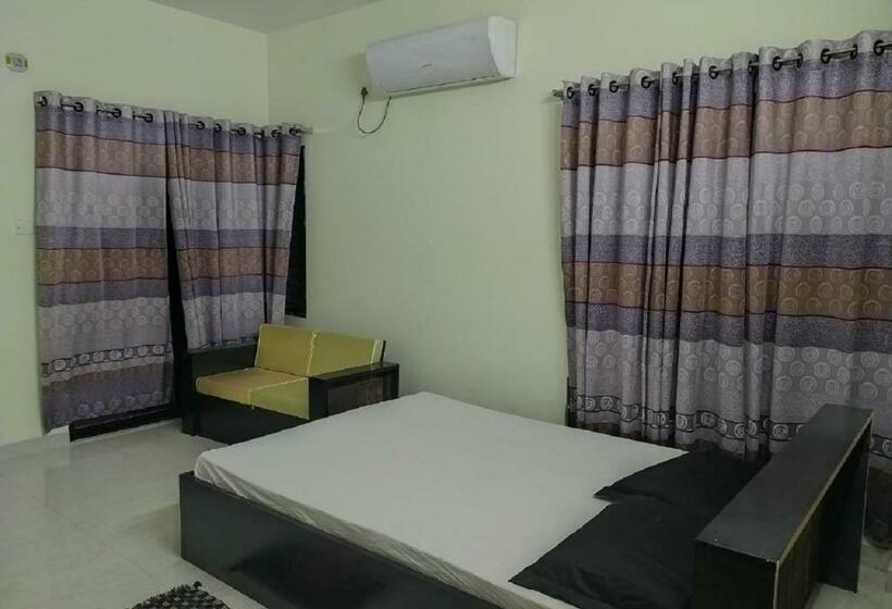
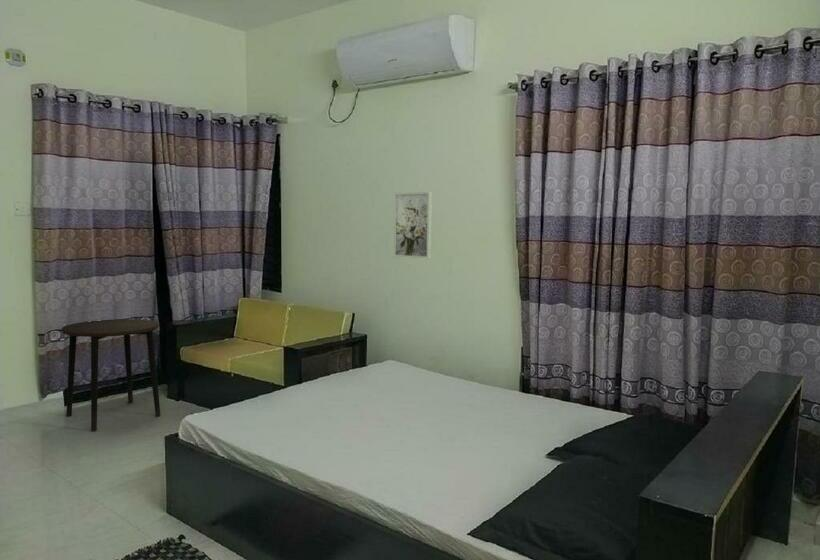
+ side table [60,318,161,432]
+ wall art [392,191,433,260]
